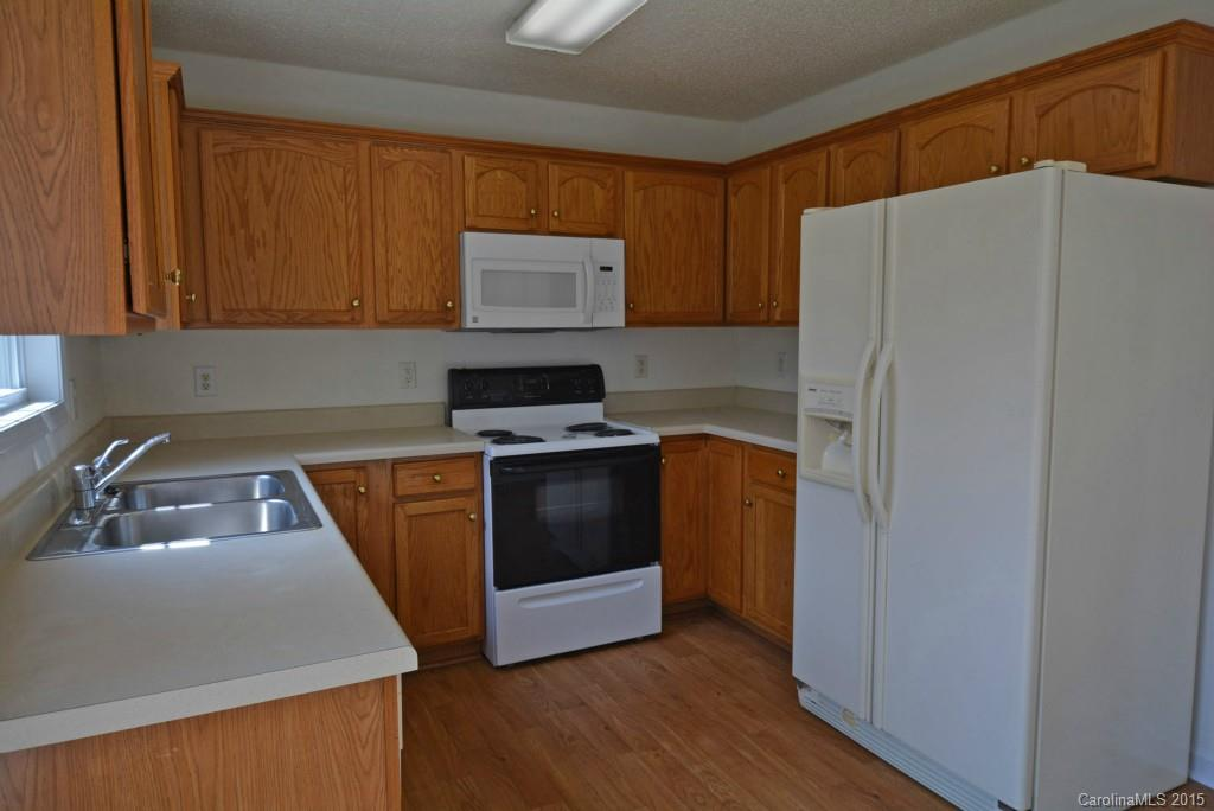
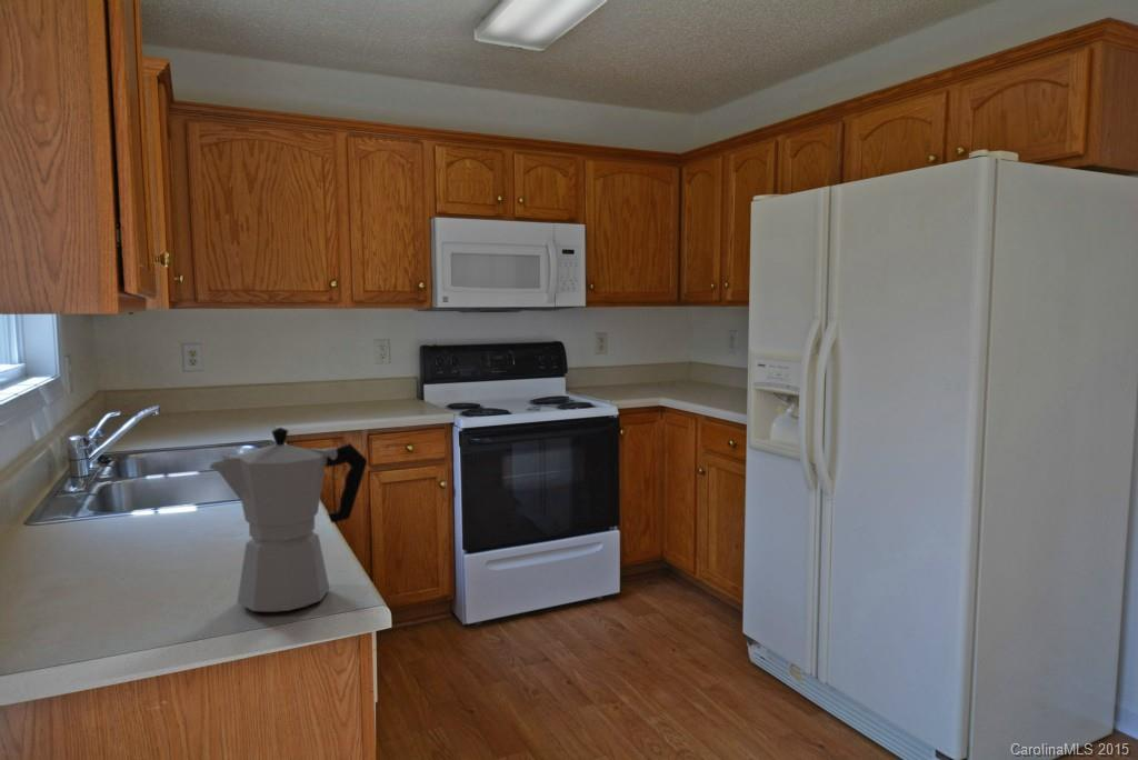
+ moka pot [208,427,368,613]
